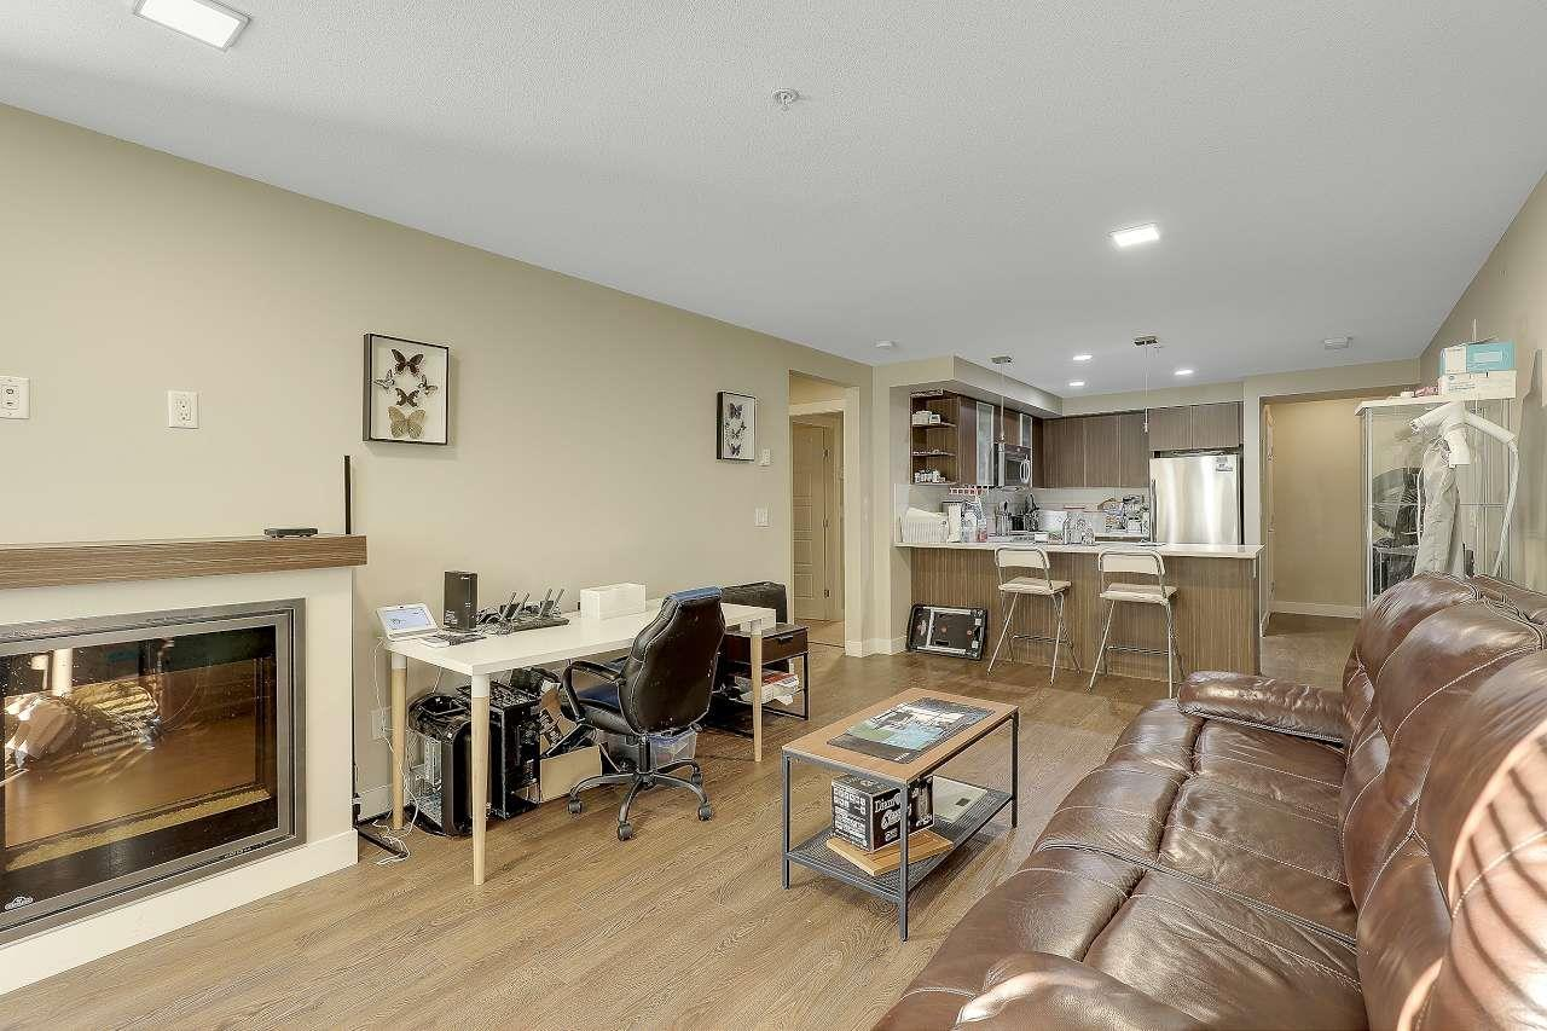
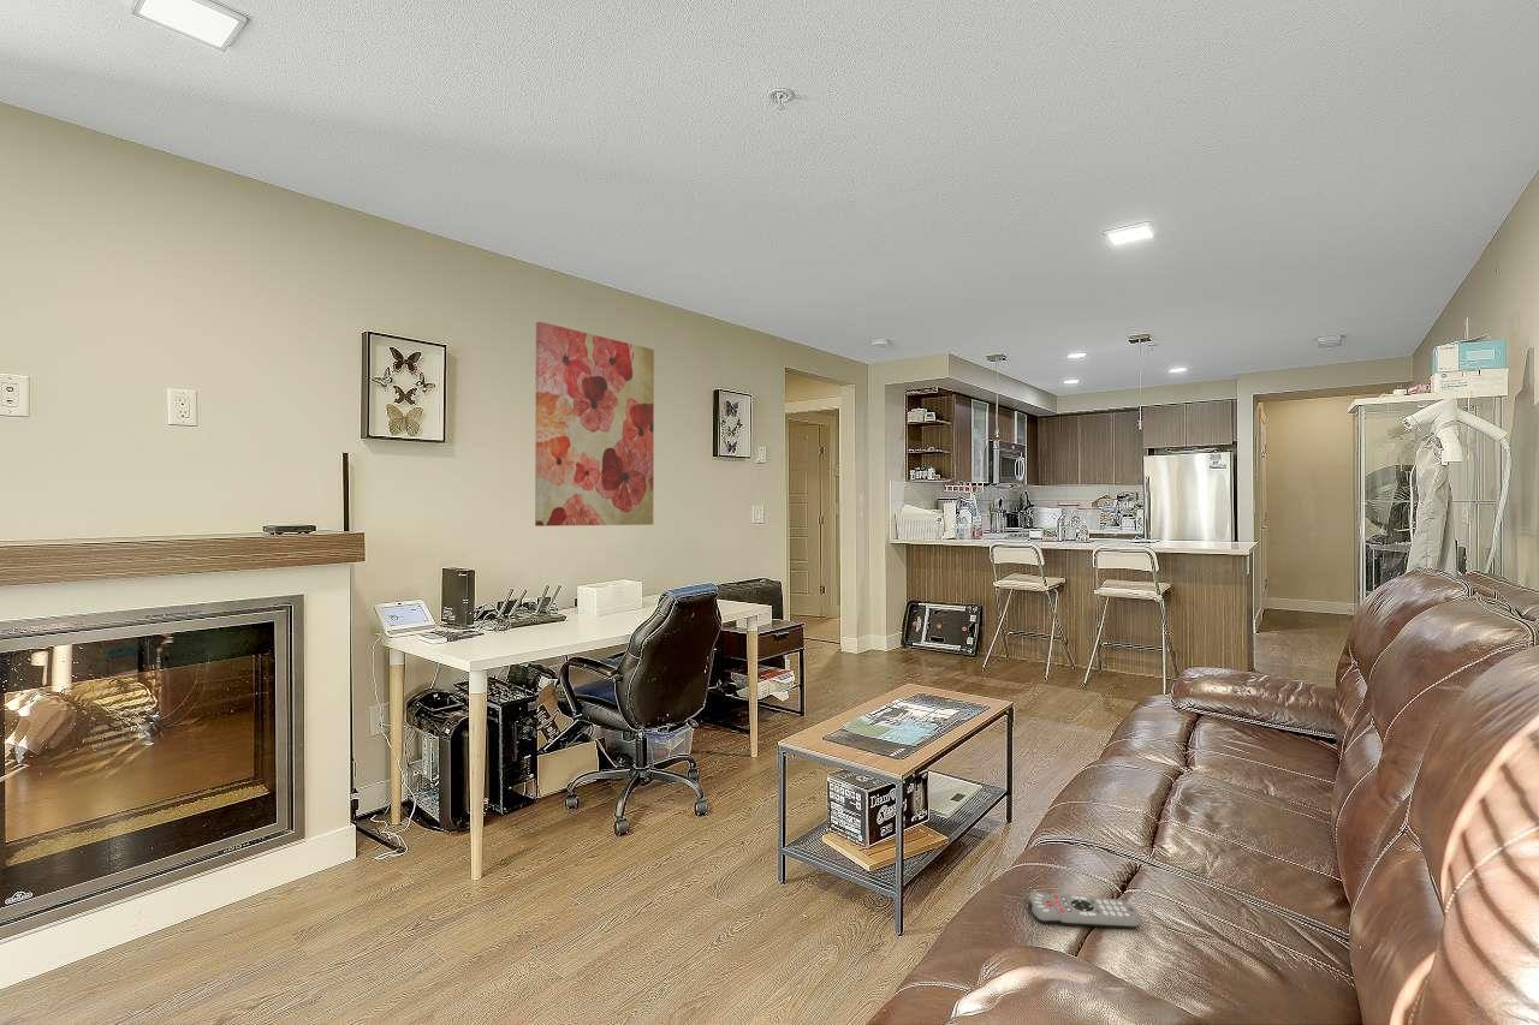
+ remote control [1028,890,1141,930]
+ wall art [534,321,655,528]
